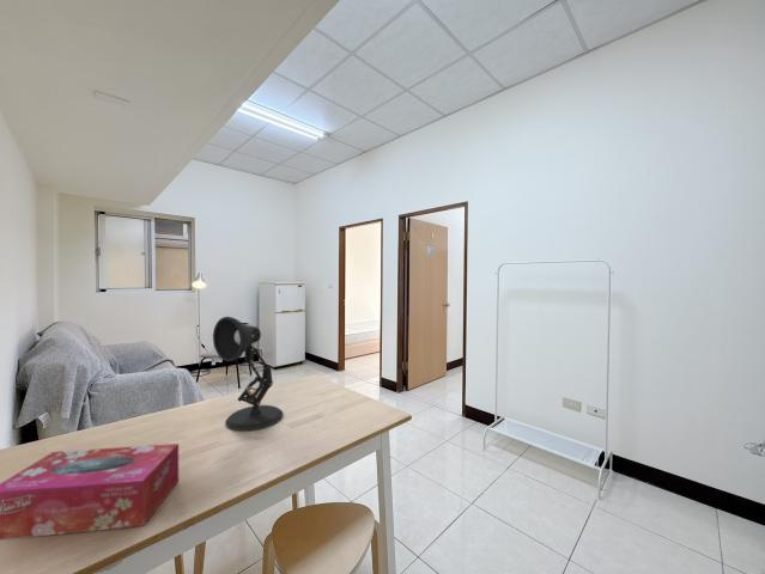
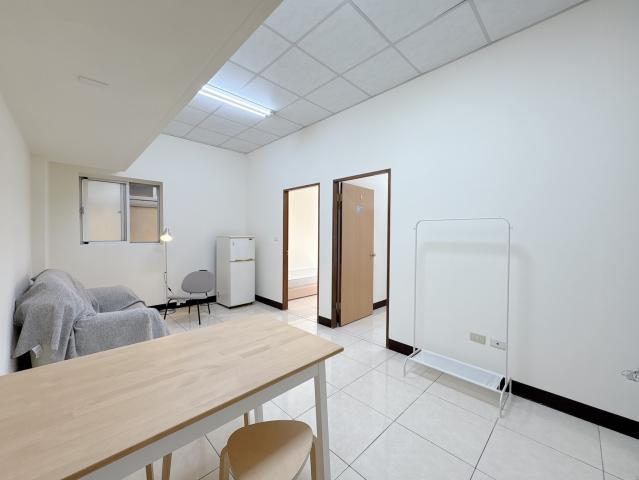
- tissue box [0,442,180,542]
- desk lamp [212,316,284,432]
